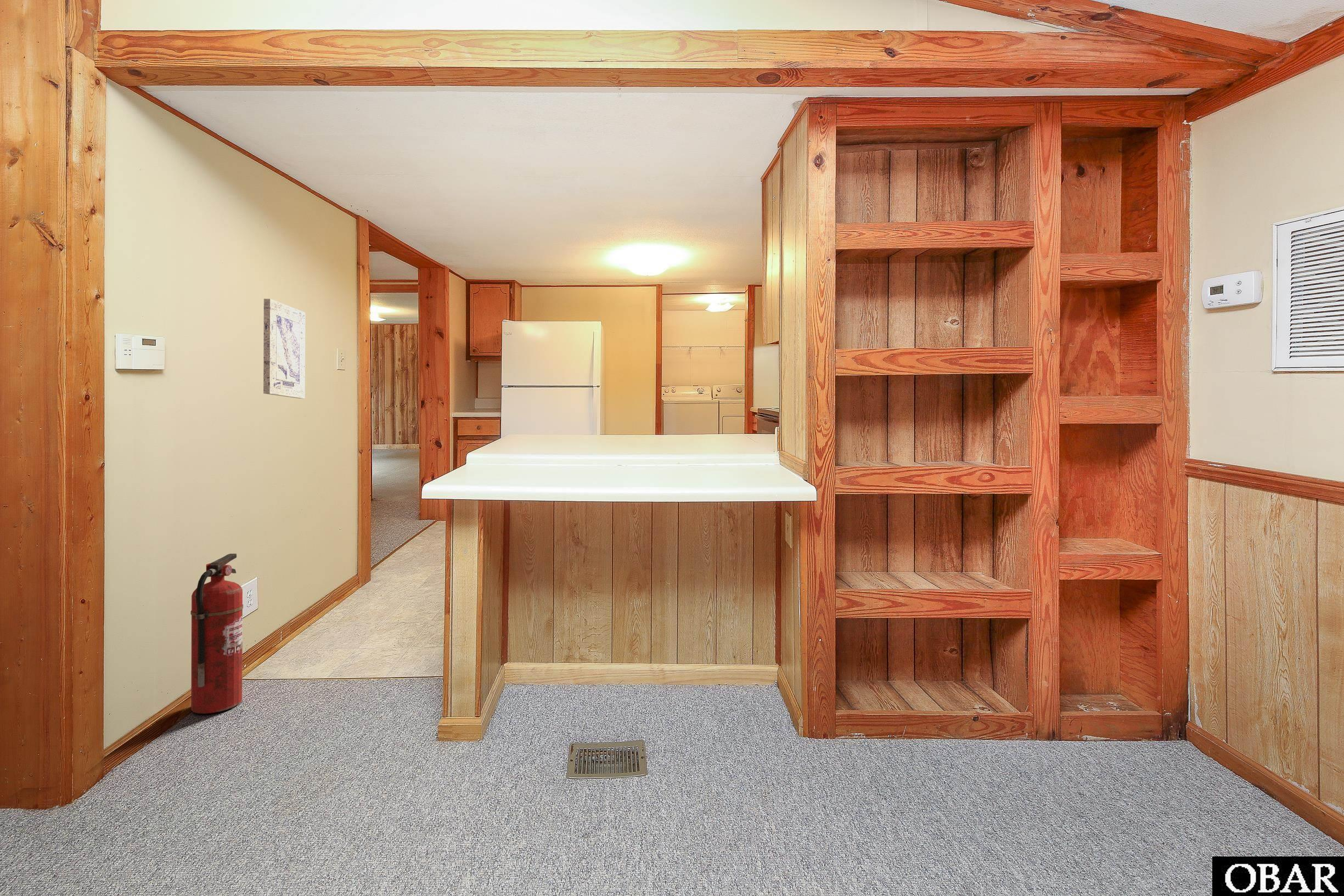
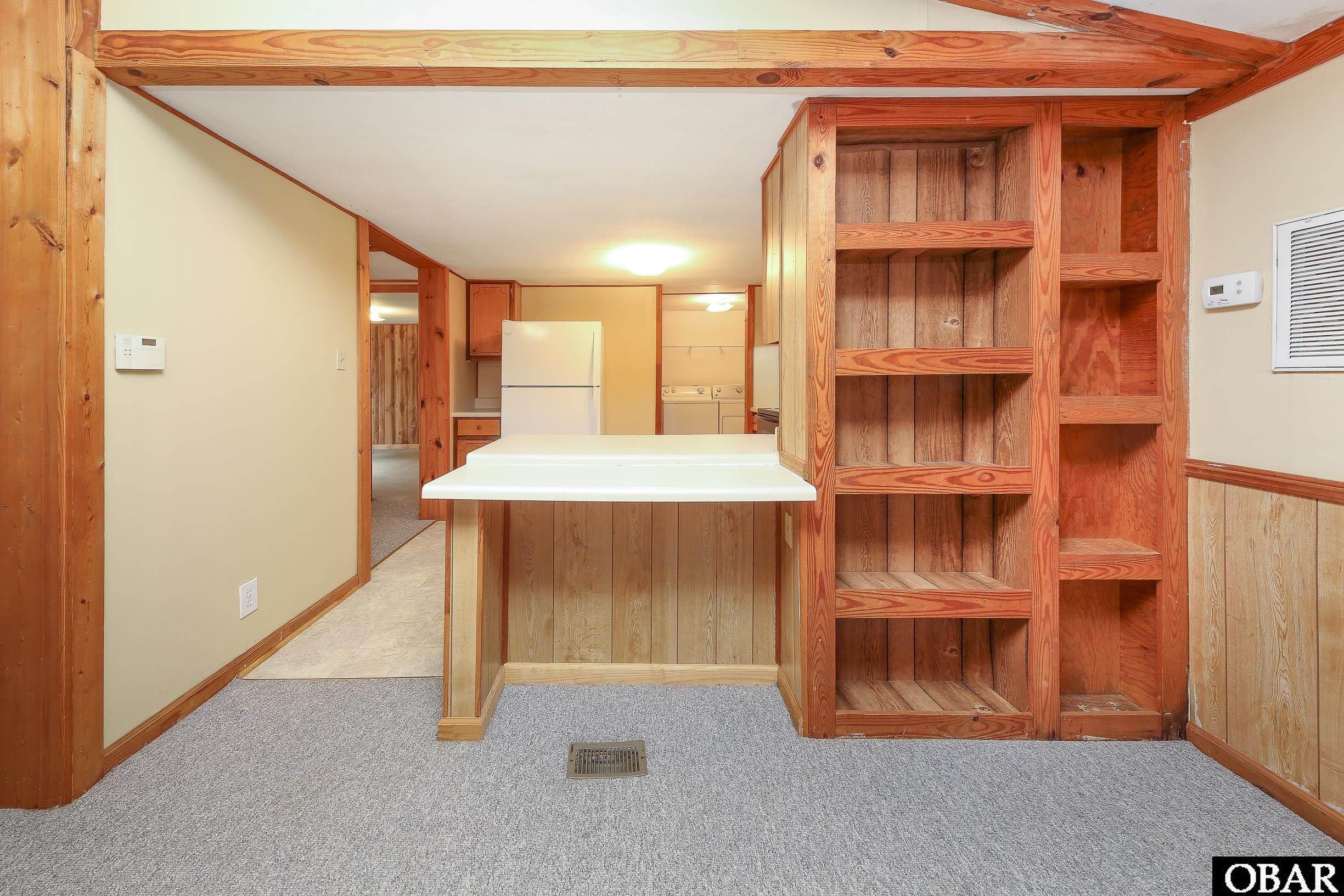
- fire extinguisher [190,553,244,714]
- wall art [263,298,306,399]
